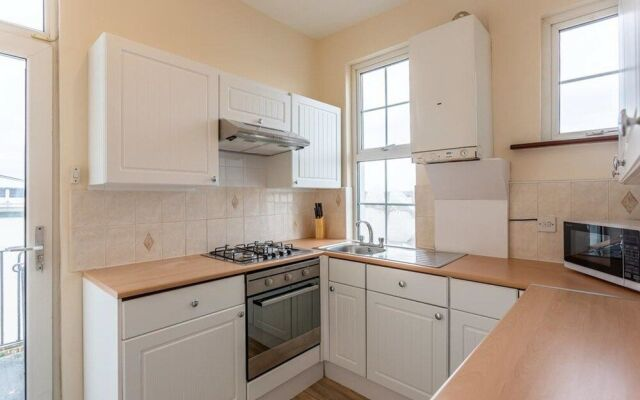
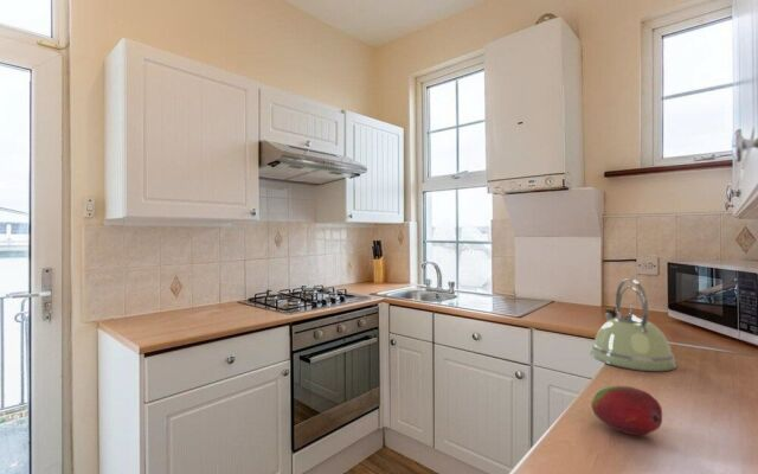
+ kettle [590,277,677,372]
+ fruit [590,385,663,436]
